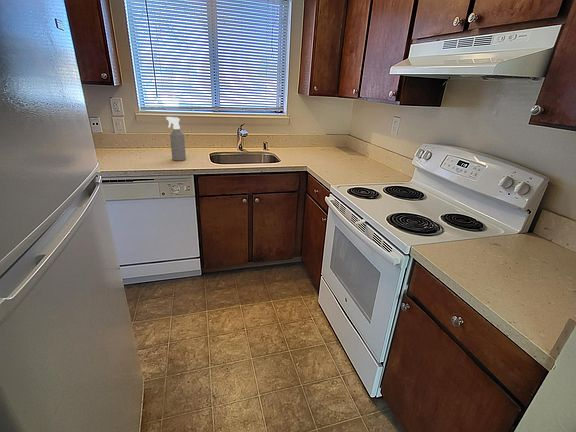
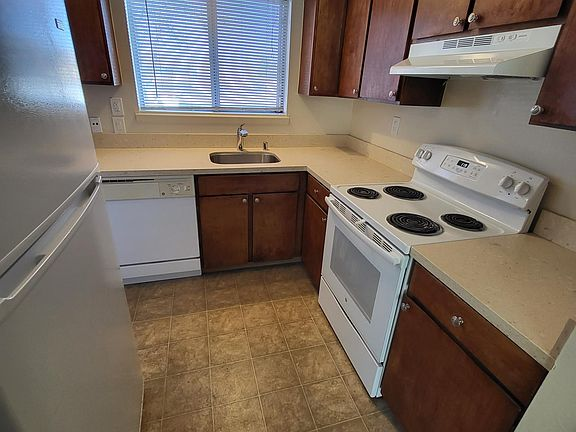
- spray bottle [165,116,187,162]
